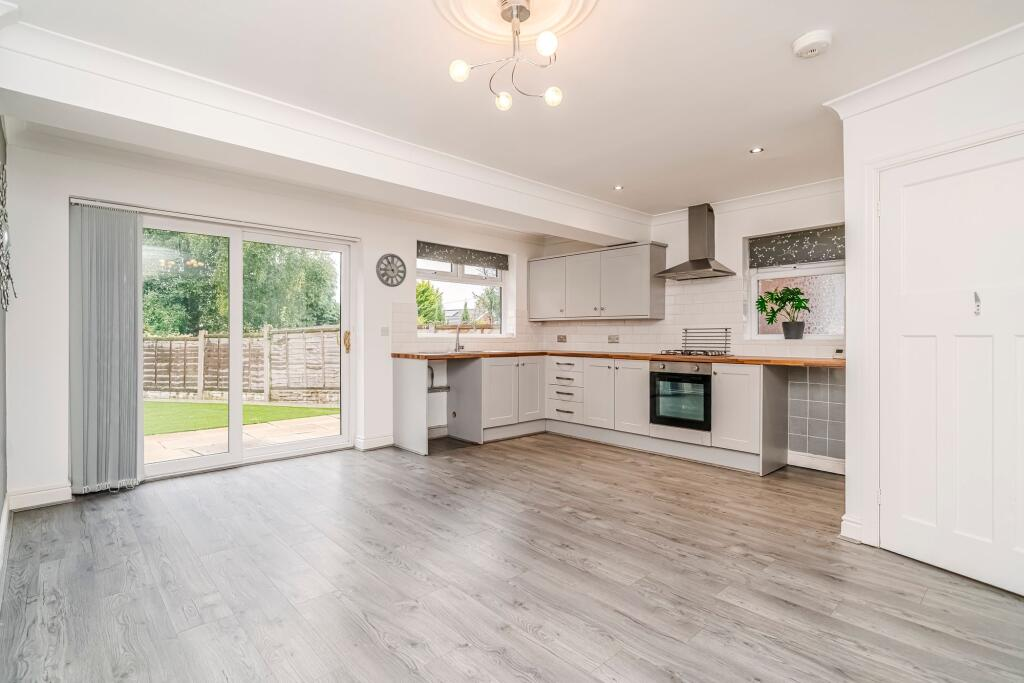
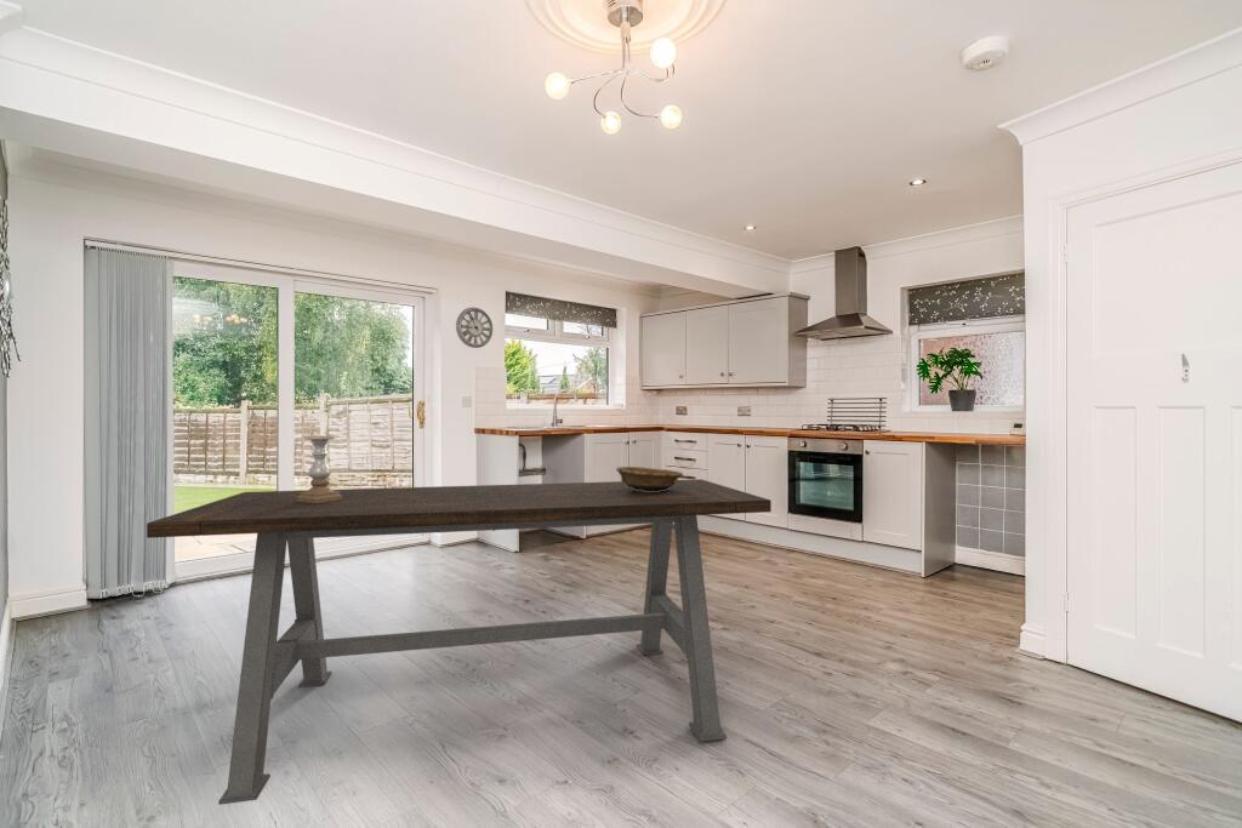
+ decorative bowl [615,466,684,492]
+ candle holder [297,435,342,504]
+ dining table [146,478,773,806]
